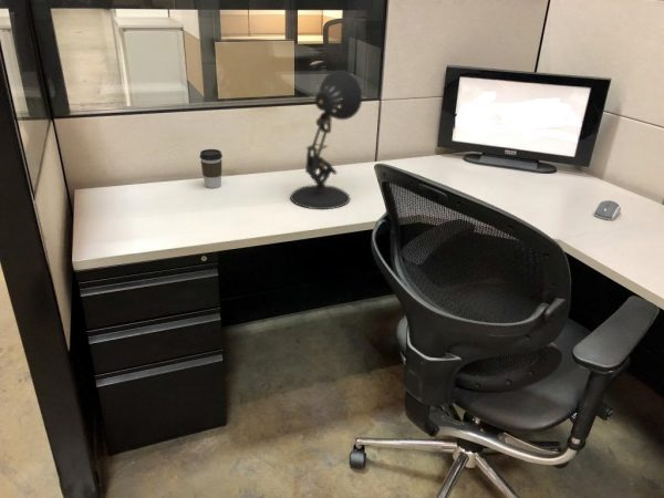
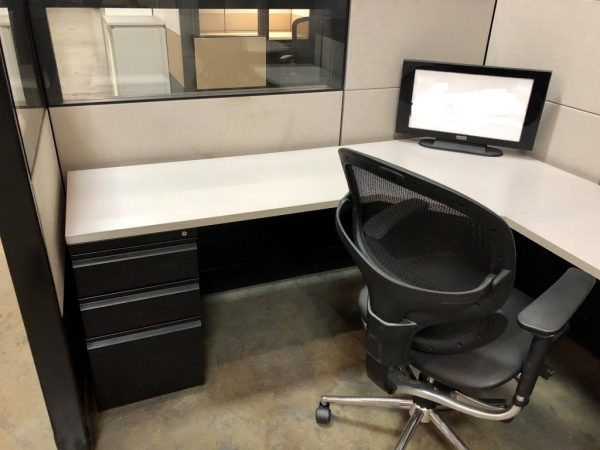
- computer mouse [592,199,622,221]
- coffee cup [199,148,224,189]
- desk lamp [289,70,363,210]
